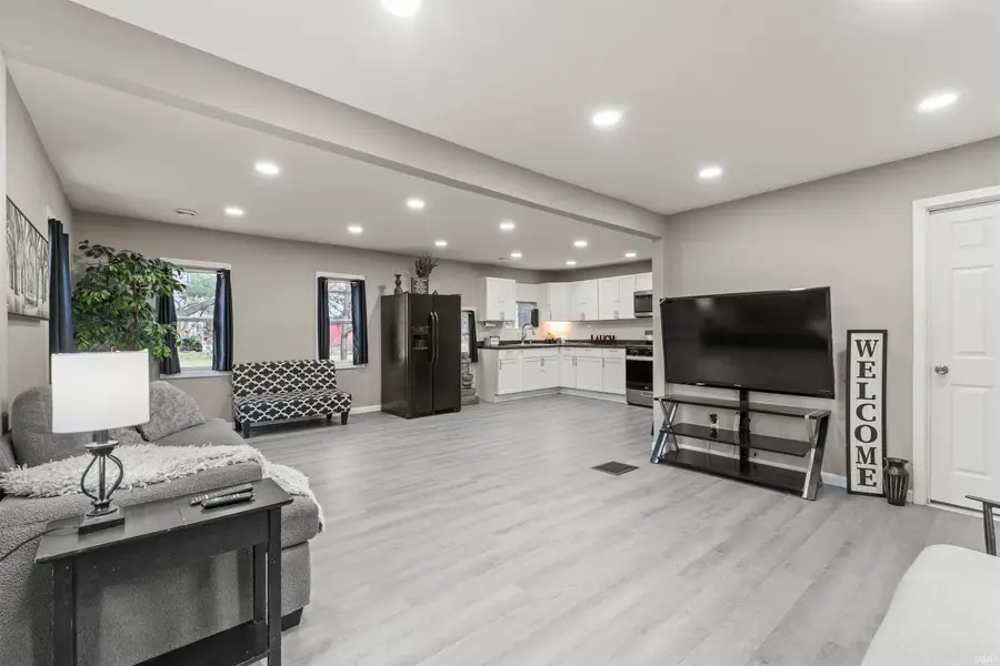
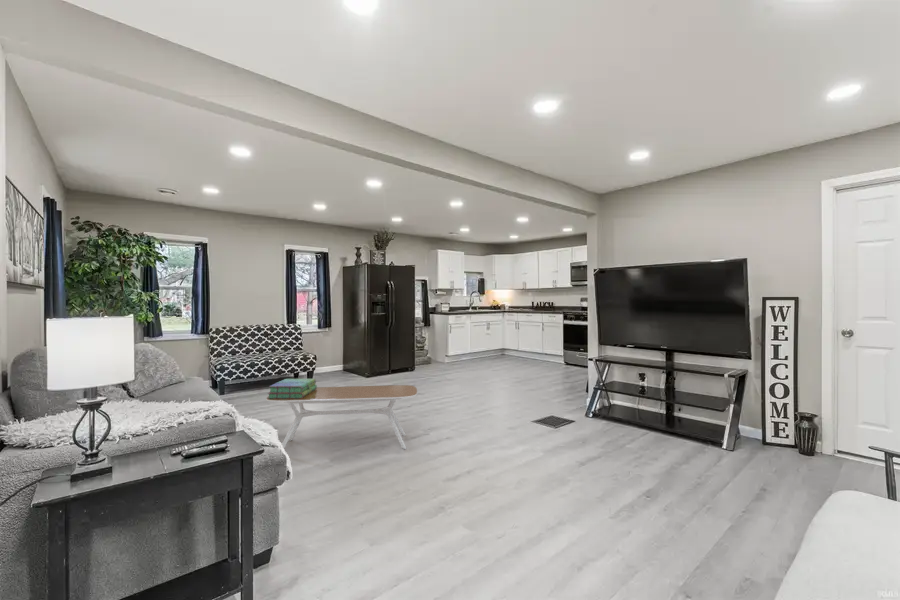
+ coffee table [265,384,418,450]
+ stack of books [267,378,318,399]
